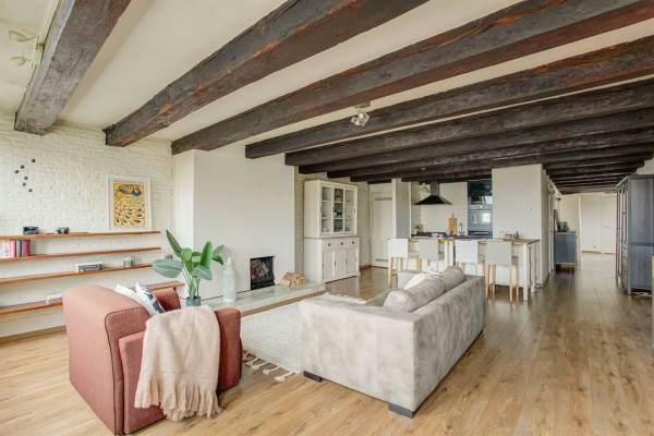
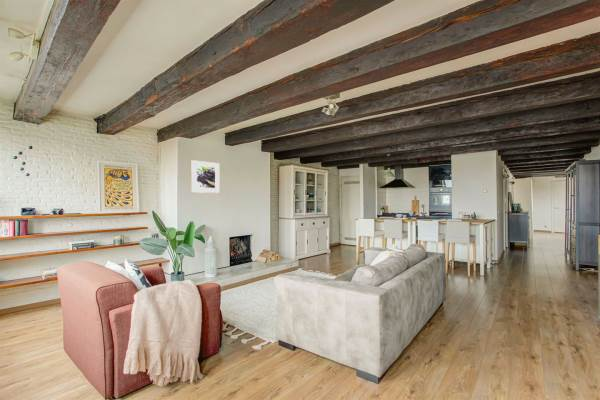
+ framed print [190,159,220,194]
